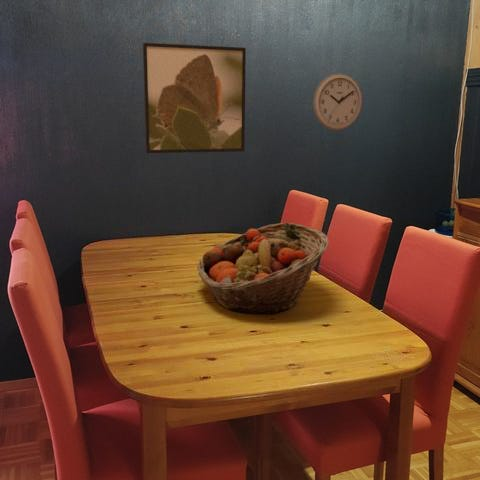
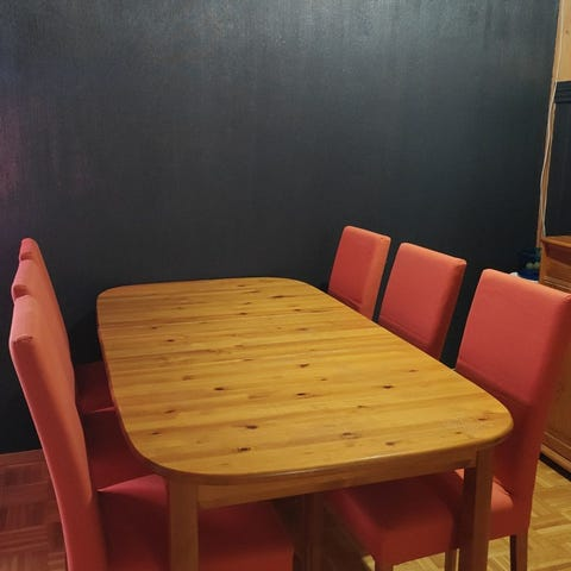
- wall clock [312,72,363,131]
- fruit basket [197,221,330,316]
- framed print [142,42,247,154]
